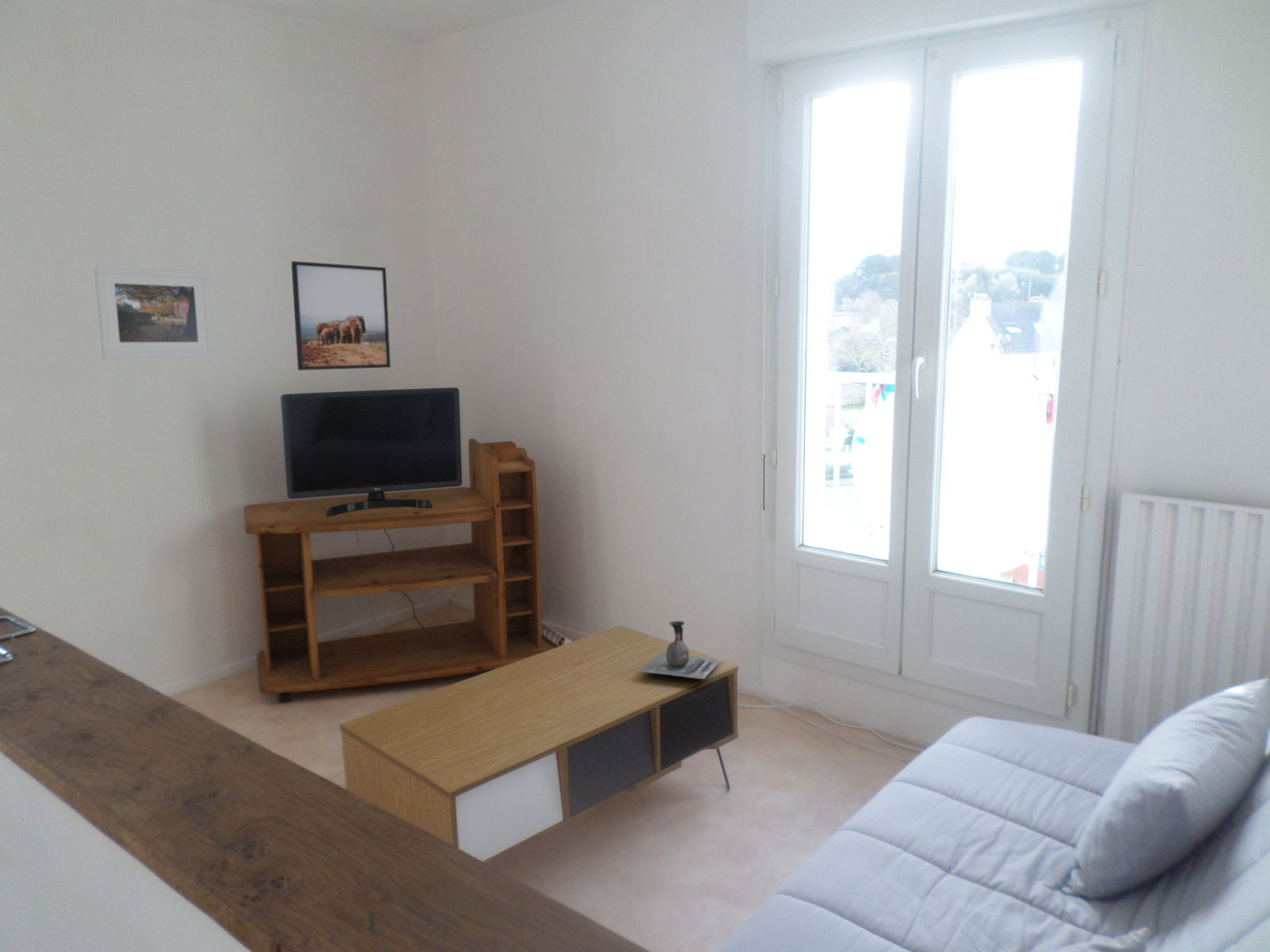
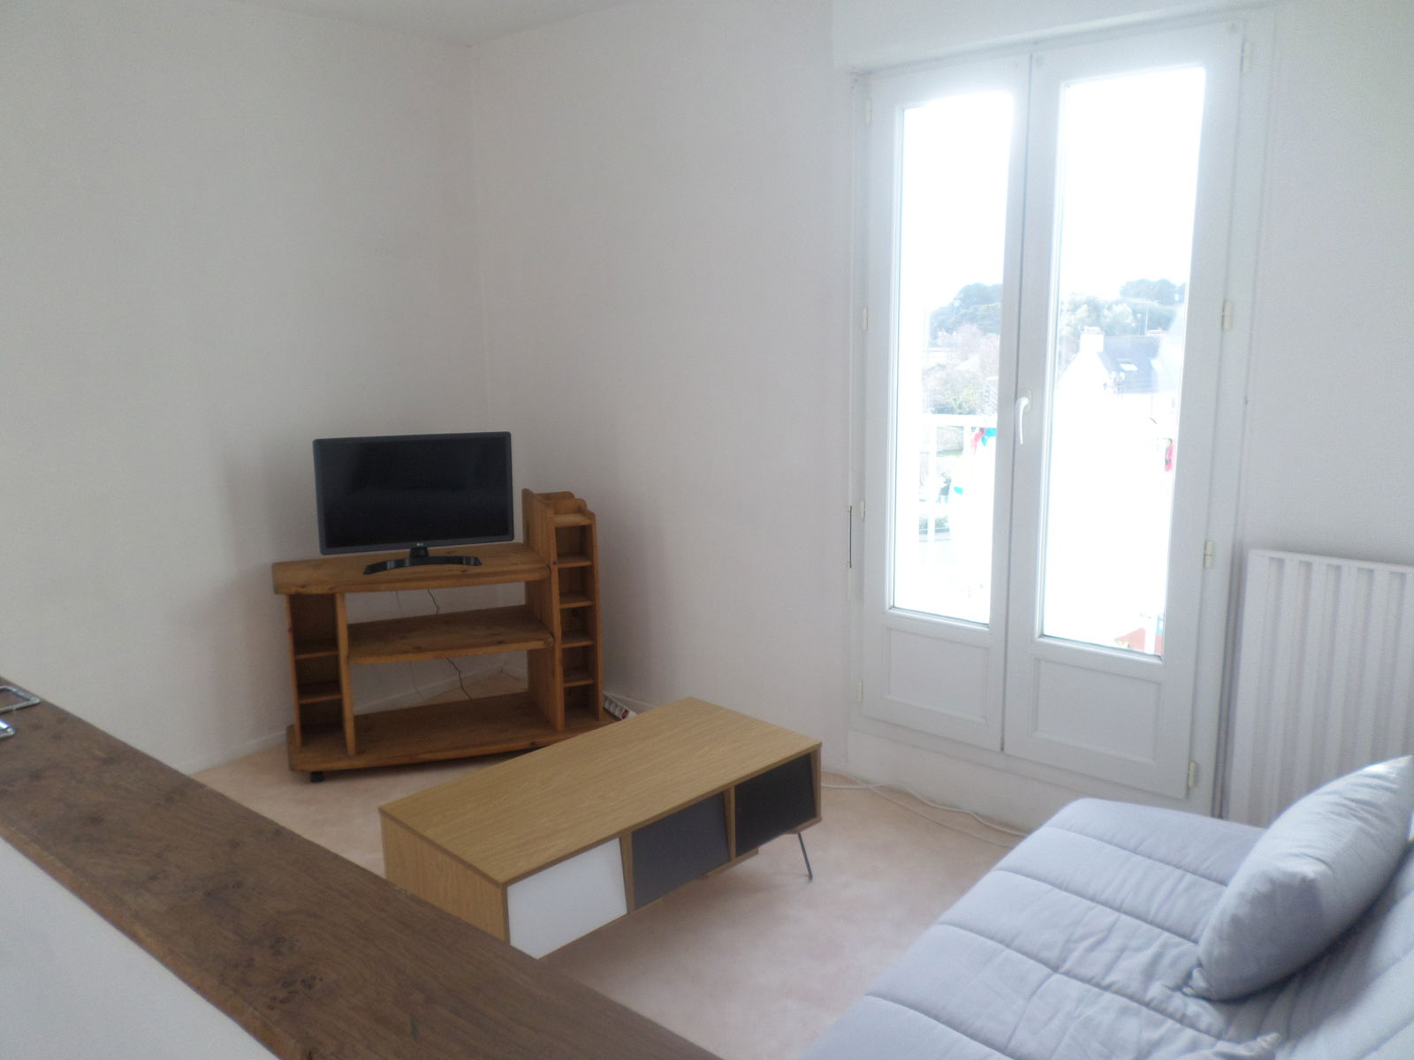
- decorative vase [638,620,723,680]
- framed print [94,265,215,359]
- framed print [291,260,391,371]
